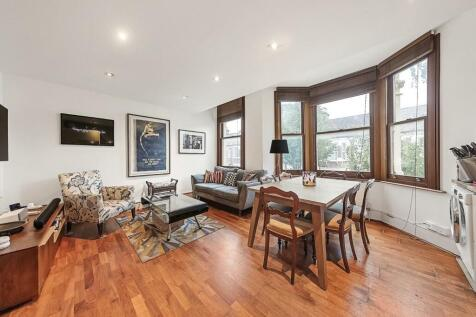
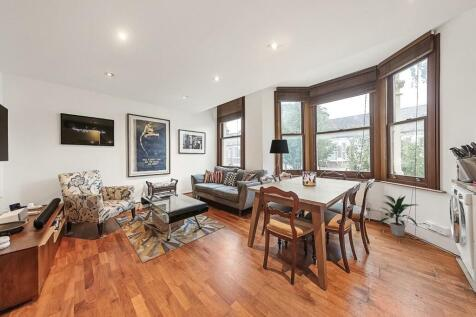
+ indoor plant [378,194,418,238]
